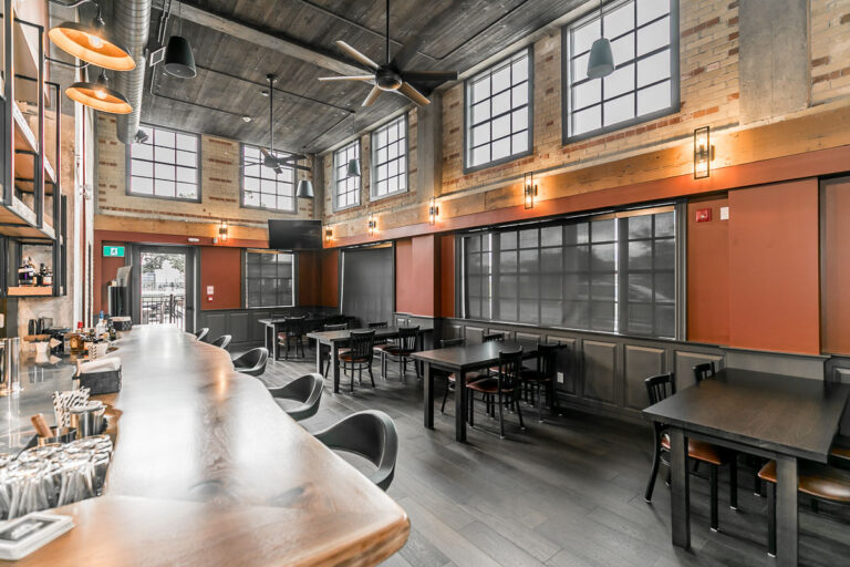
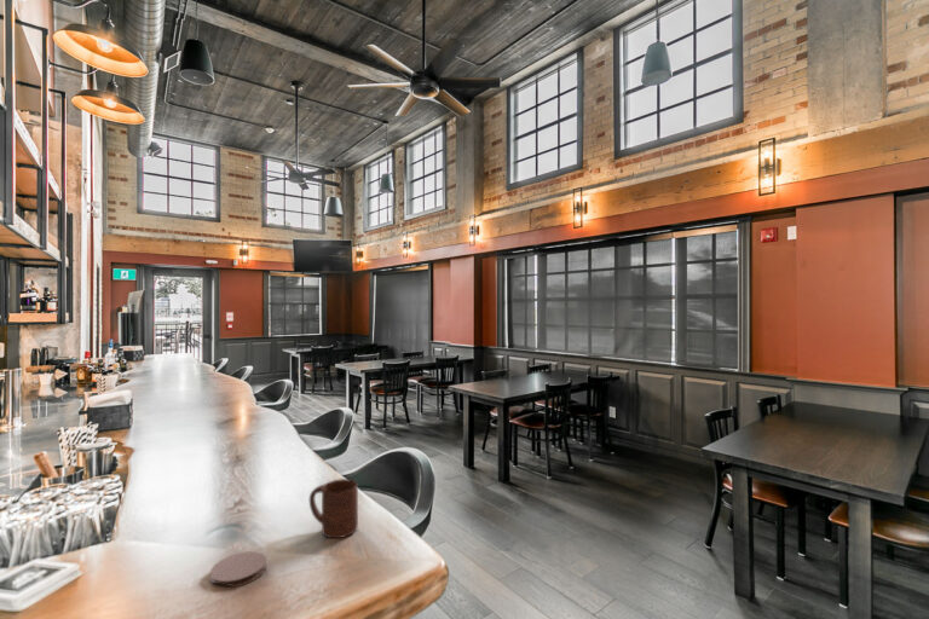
+ coaster [209,550,267,589]
+ cup [308,478,359,539]
